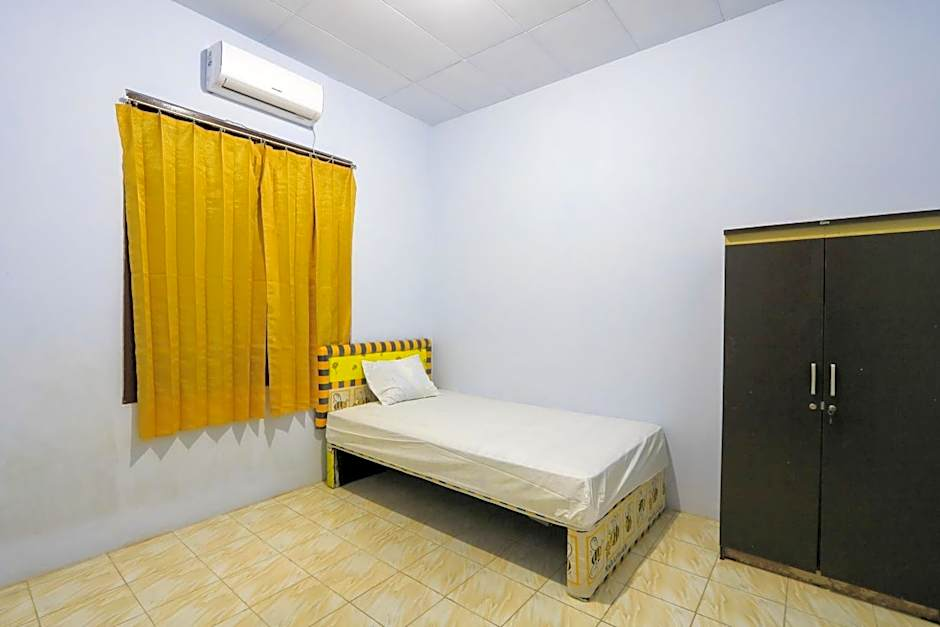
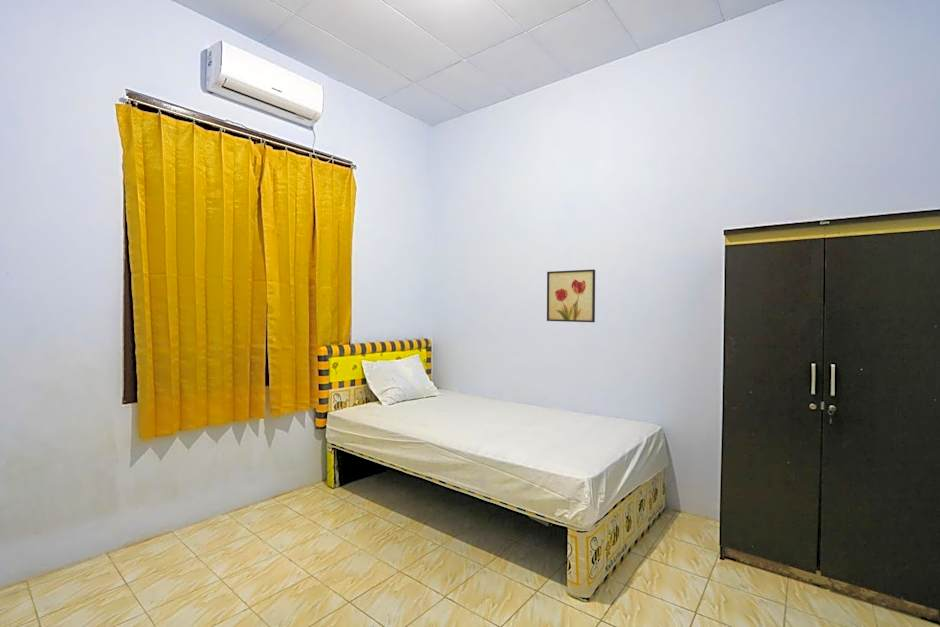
+ wall art [546,269,596,323]
